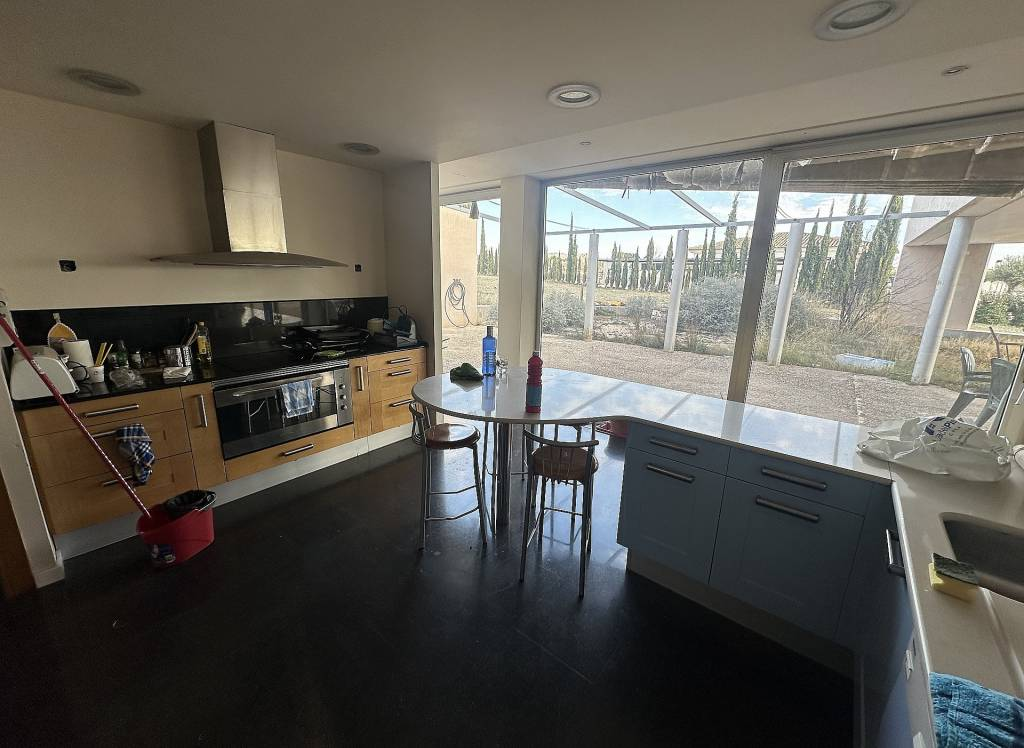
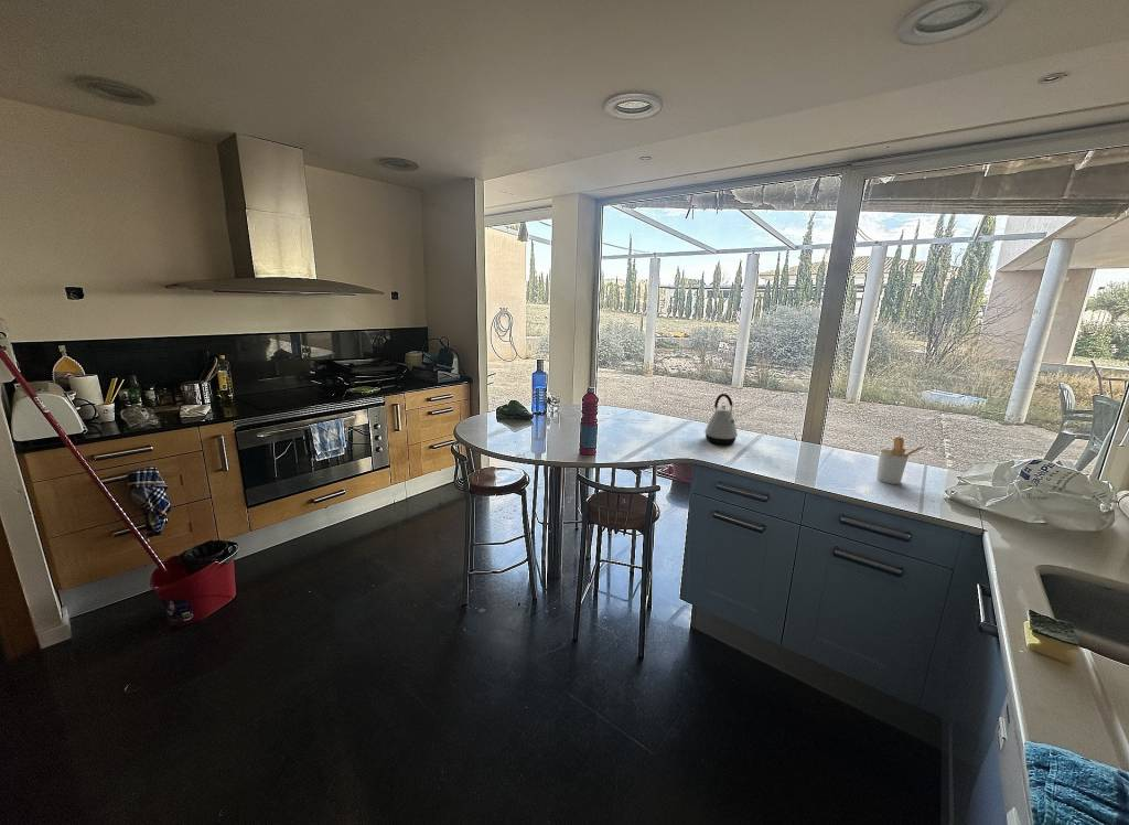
+ kettle [703,393,739,446]
+ utensil holder [875,437,927,485]
